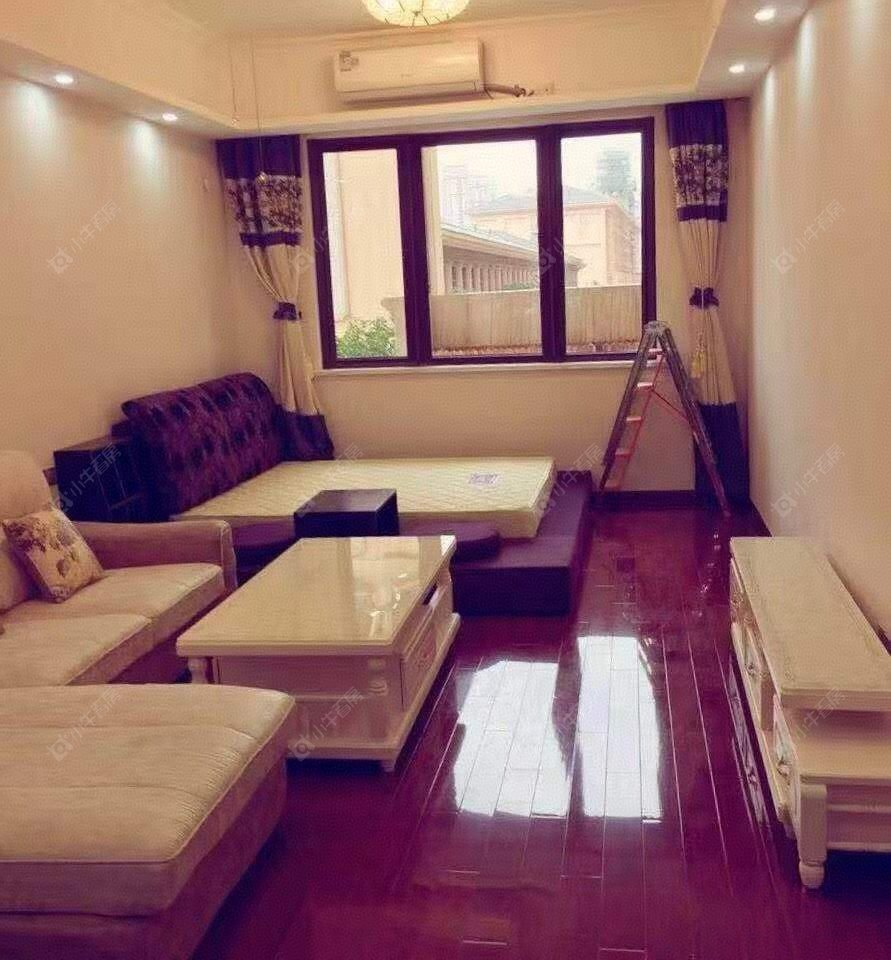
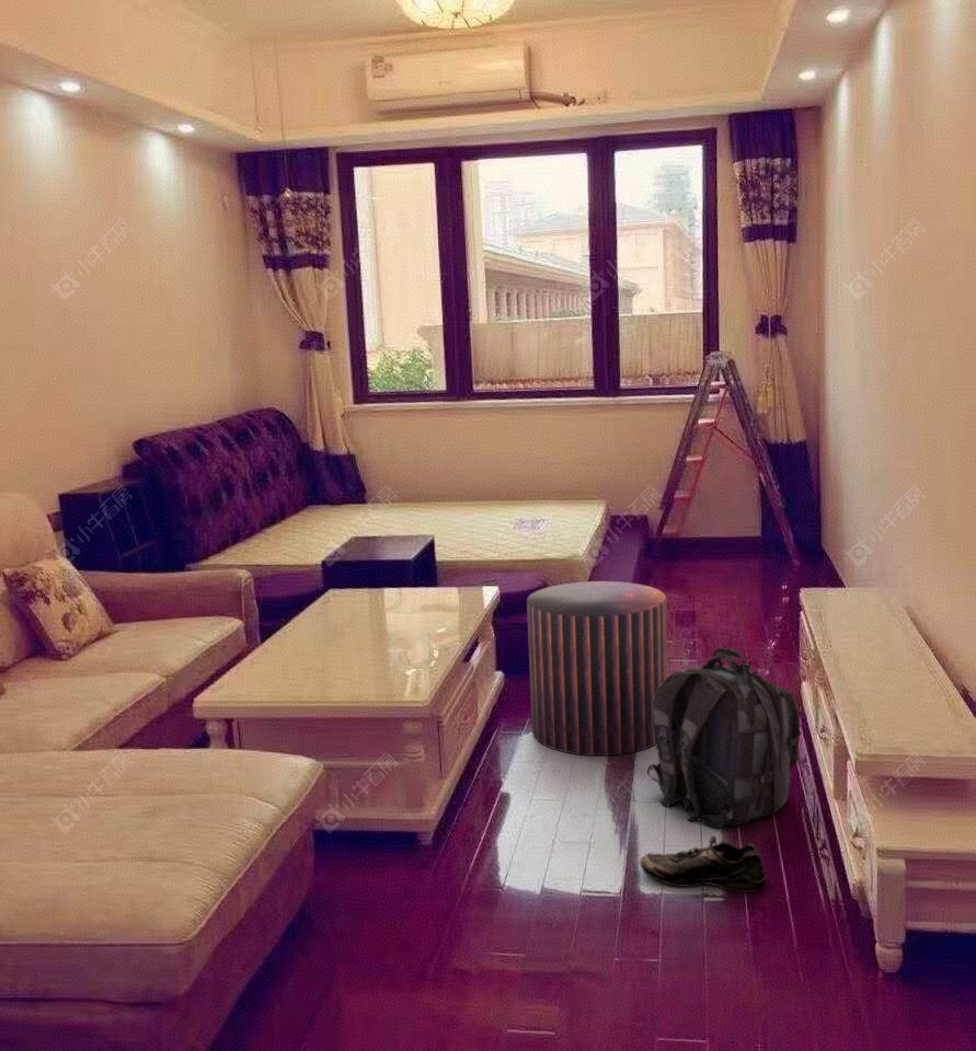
+ stool [526,580,668,757]
+ backpack [646,647,802,830]
+ shoe [639,835,768,893]
